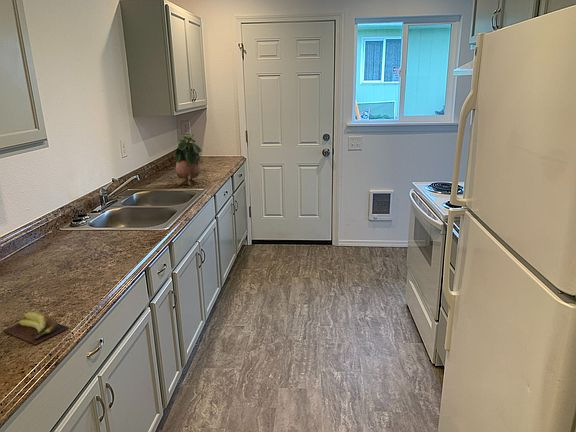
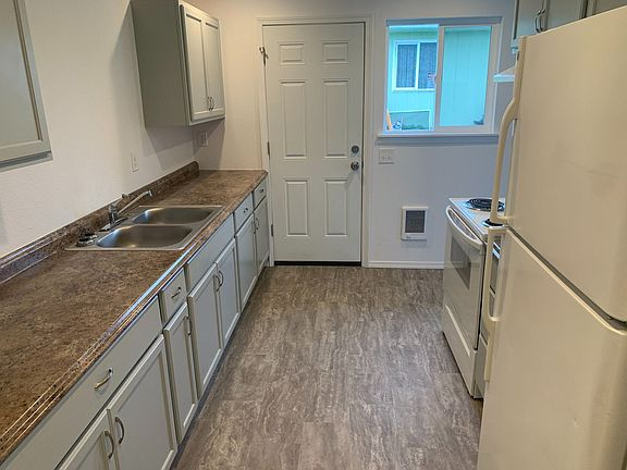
- banana [2,311,70,345]
- potted plant [174,133,202,187]
